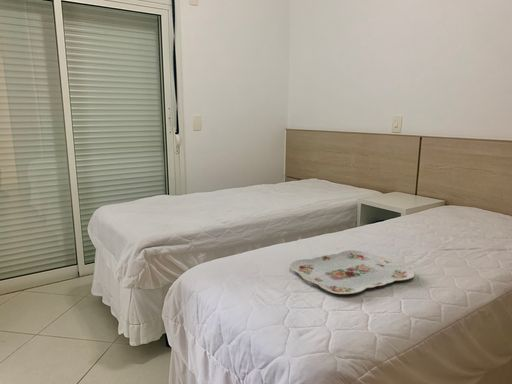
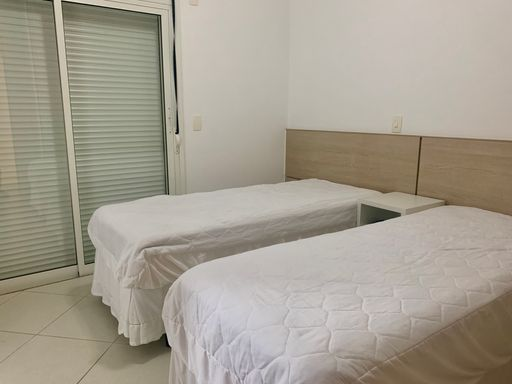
- serving tray [289,249,415,295]
